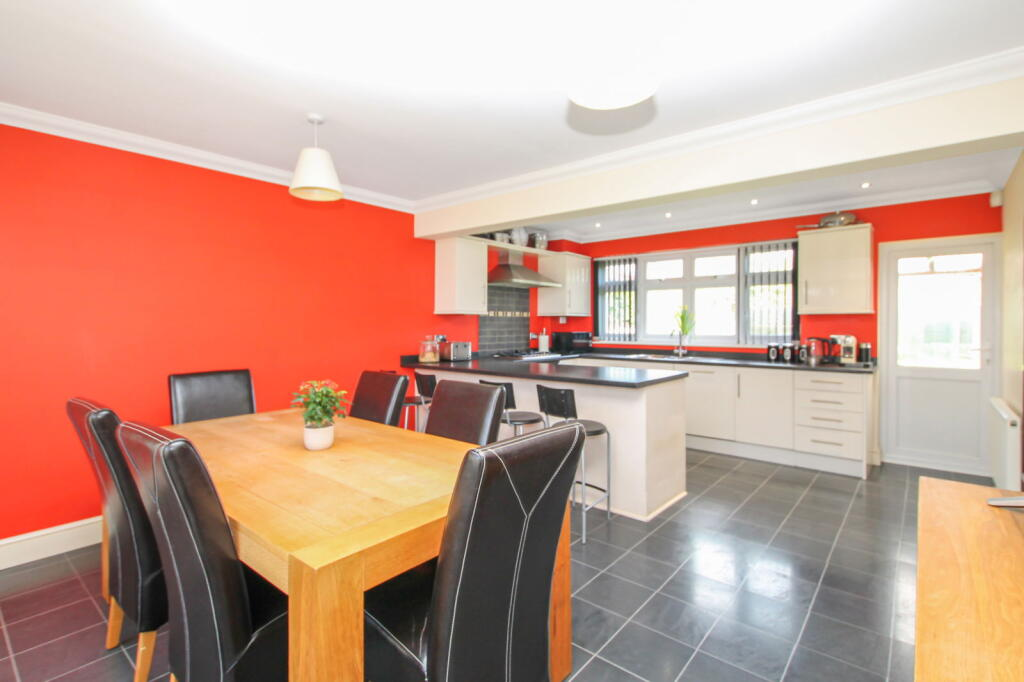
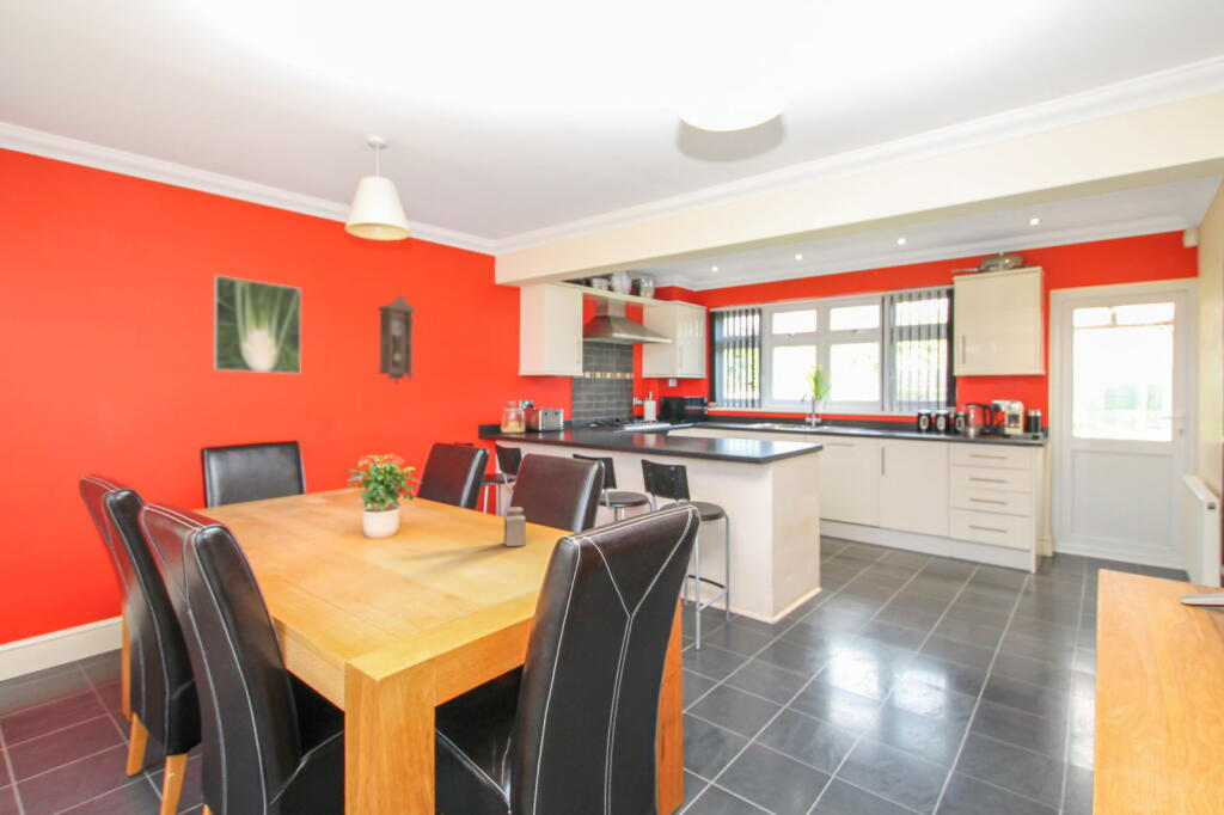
+ pendulum clock [375,293,418,386]
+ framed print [212,274,302,375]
+ salt shaker [503,505,527,547]
